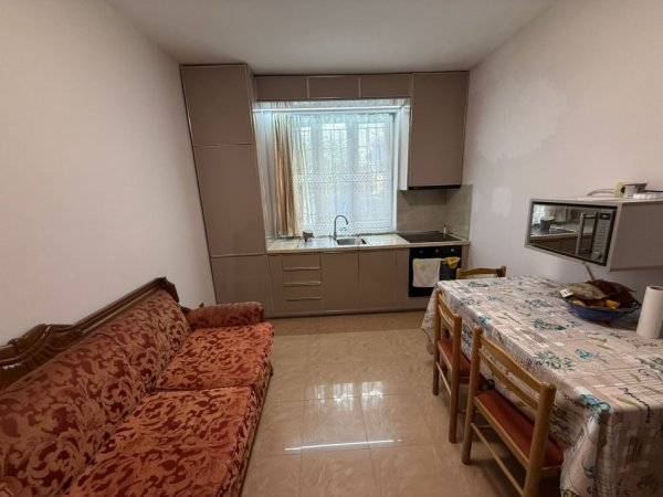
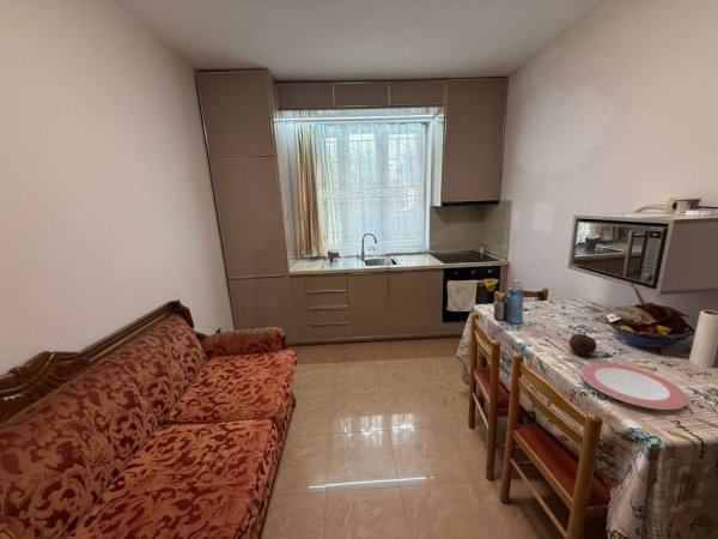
+ plate [580,362,689,411]
+ bottle [493,278,525,325]
+ fruit [568,331,597,356]
